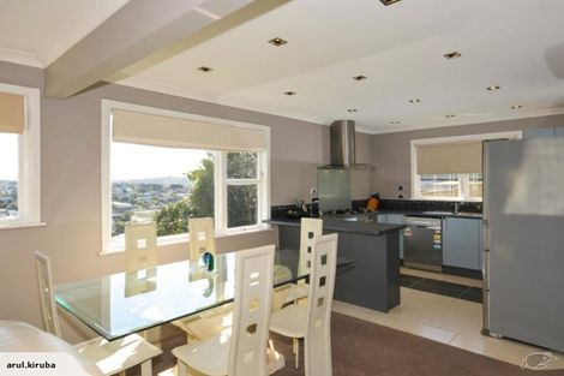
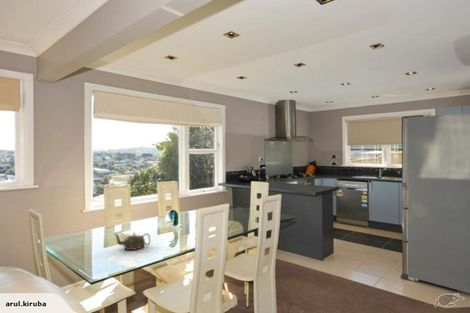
+ teapot [113,231,151,251]
